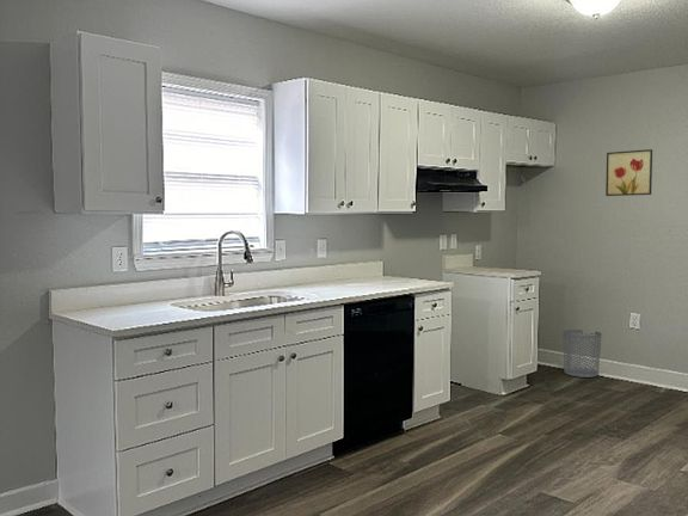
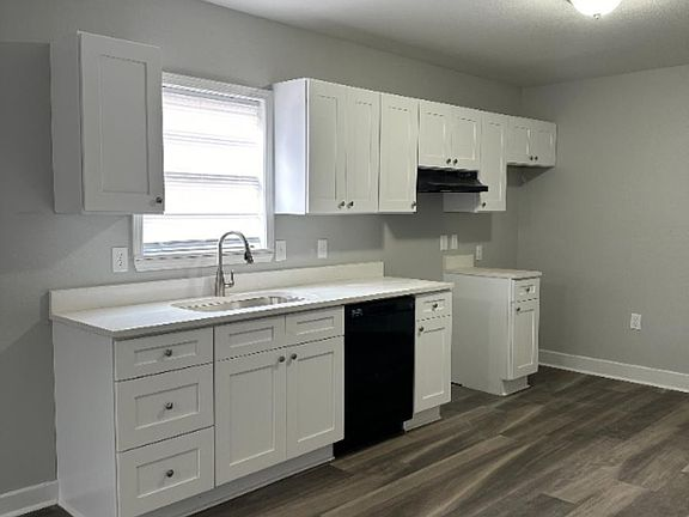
- waste bin [563,328,602,379]
- wall art [604,148,653,197]
